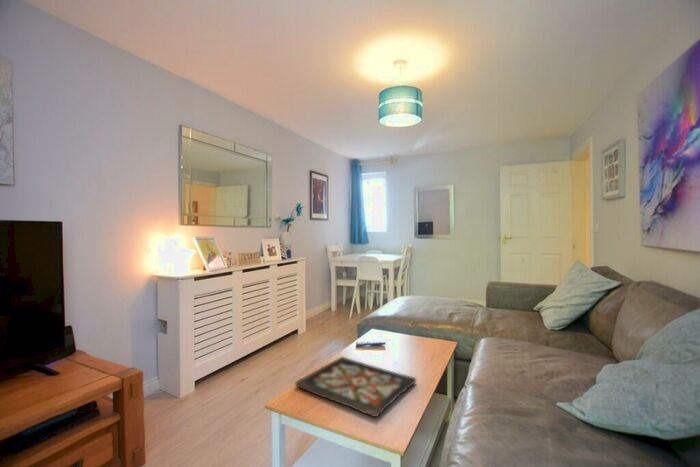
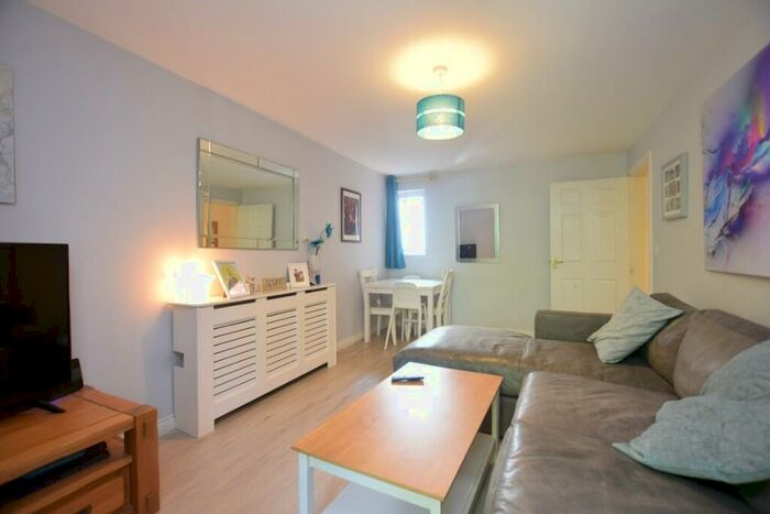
- decorative tray [294,356,418,418]
